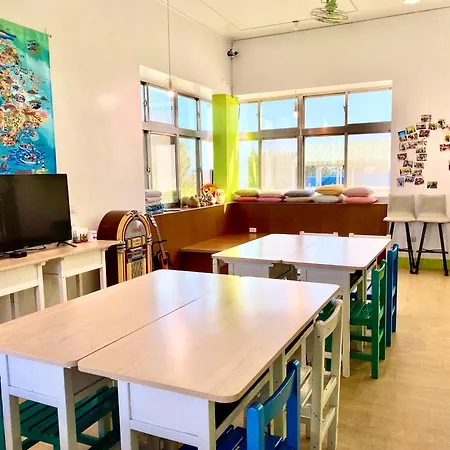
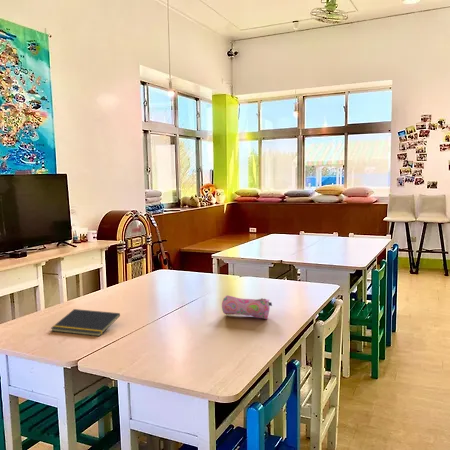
+ pencil case [221,294,273,320]
+ notepad [50,308,121,337]
